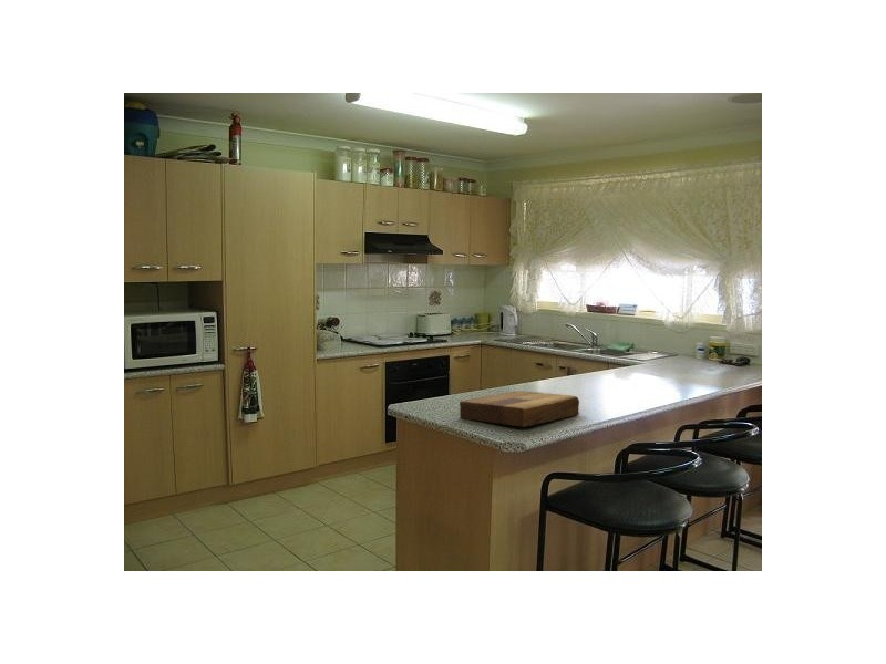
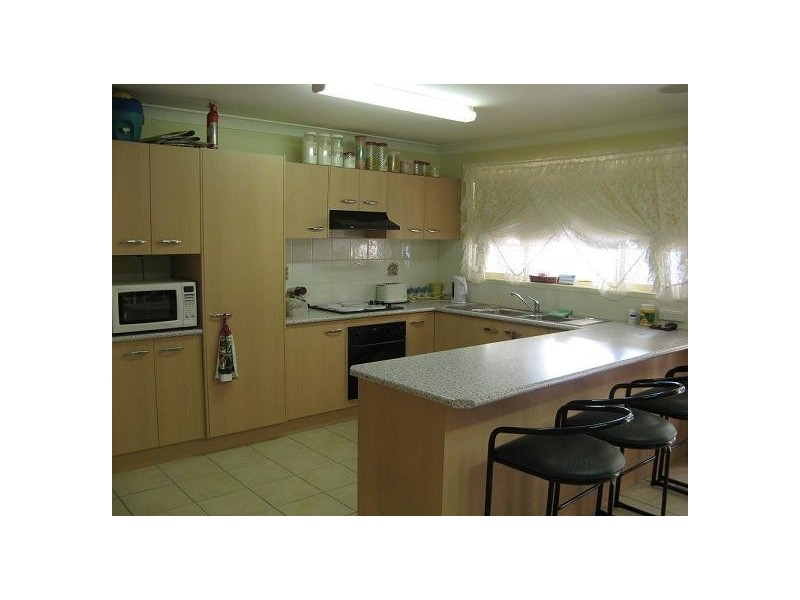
- cutting board [459,390,580,428]
